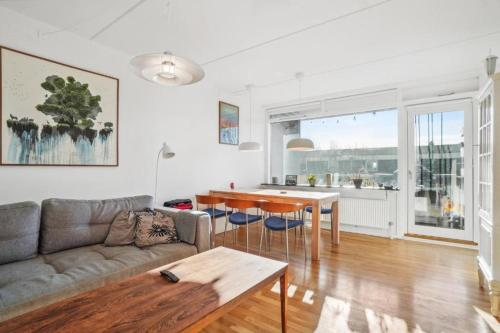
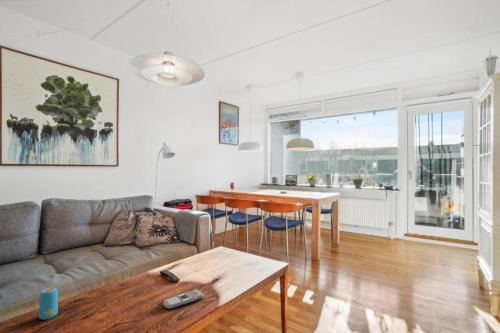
+ beverage can [38,286,59,320]
+ remote control [162,288,205,310]
